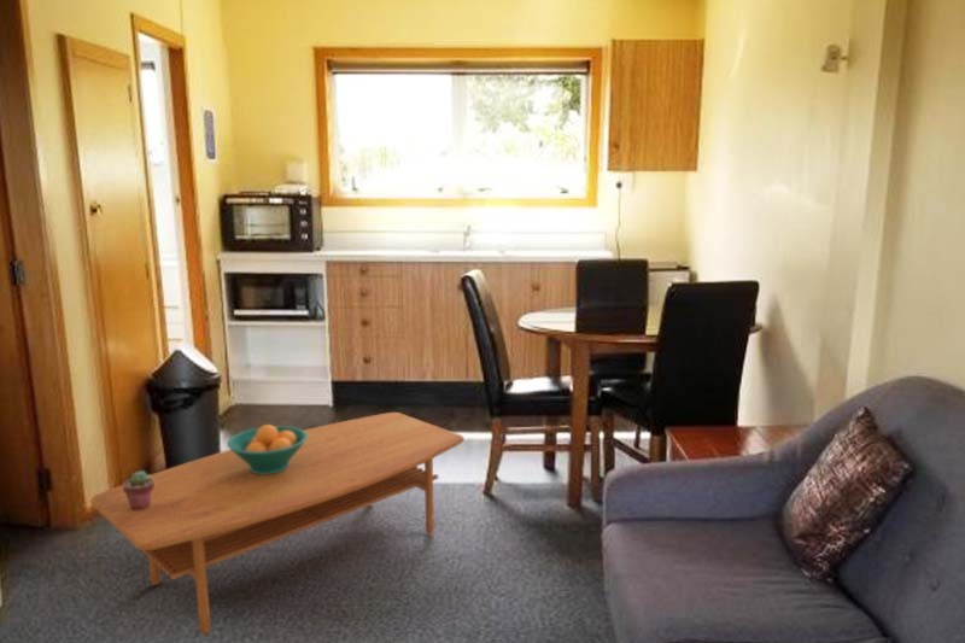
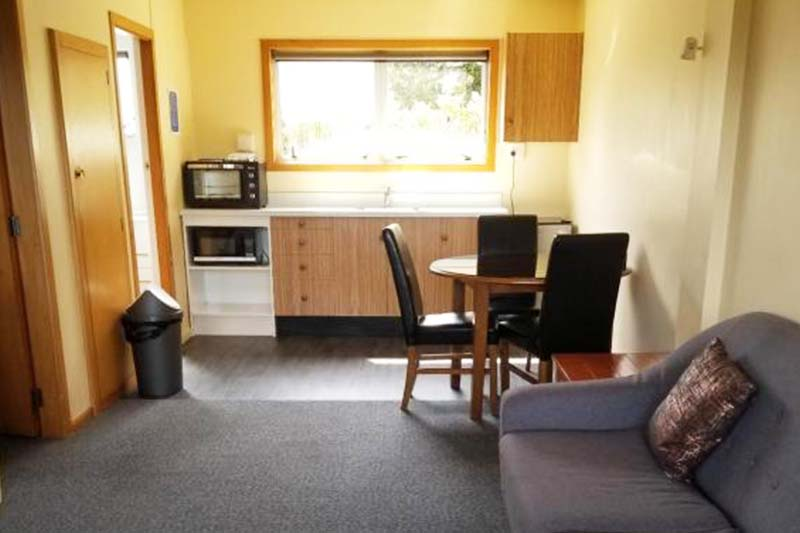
- fruit bowl [226,423,308,474]
- potted succulent [122,469,154,510]
- coffee table [89,411,466,636]
